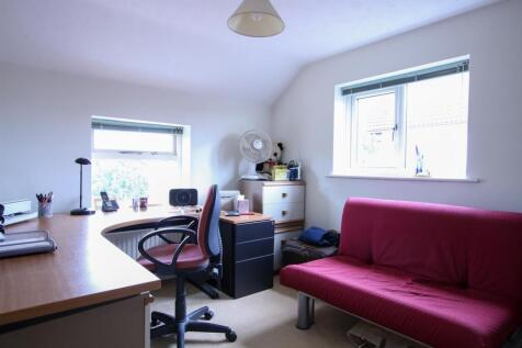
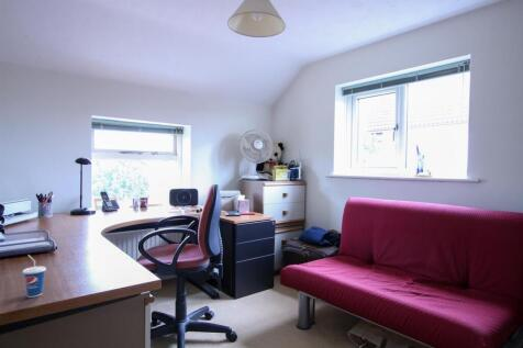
+ cup [22,255,47,299]
